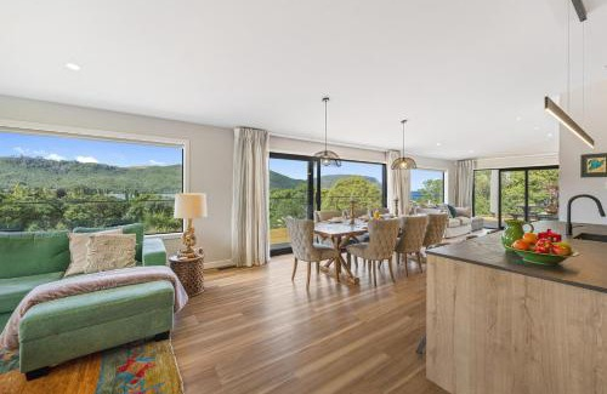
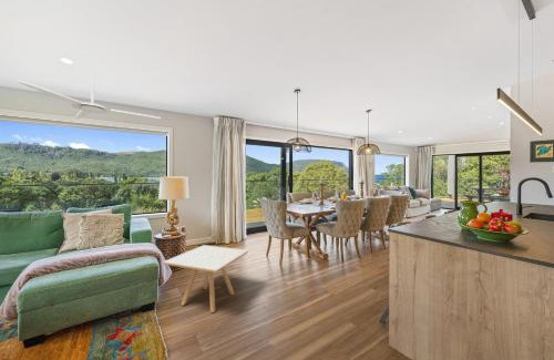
+ ceiling fan [17,70,162,120]
+ side table [163,244,249,313]
